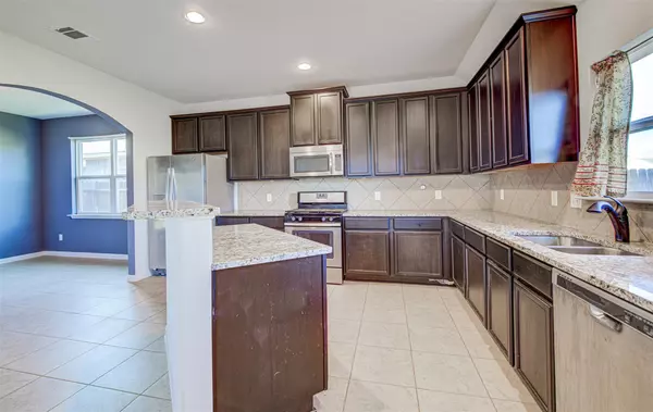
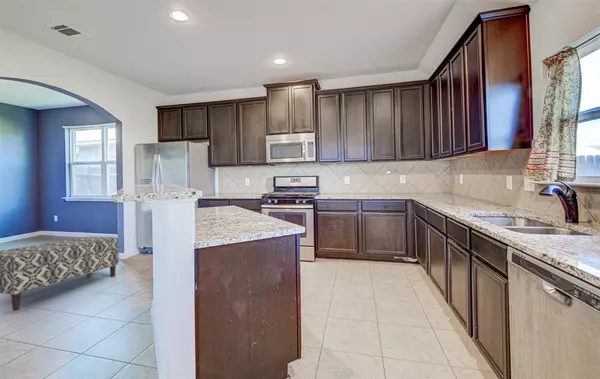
+ bench [0,235,120,312]
